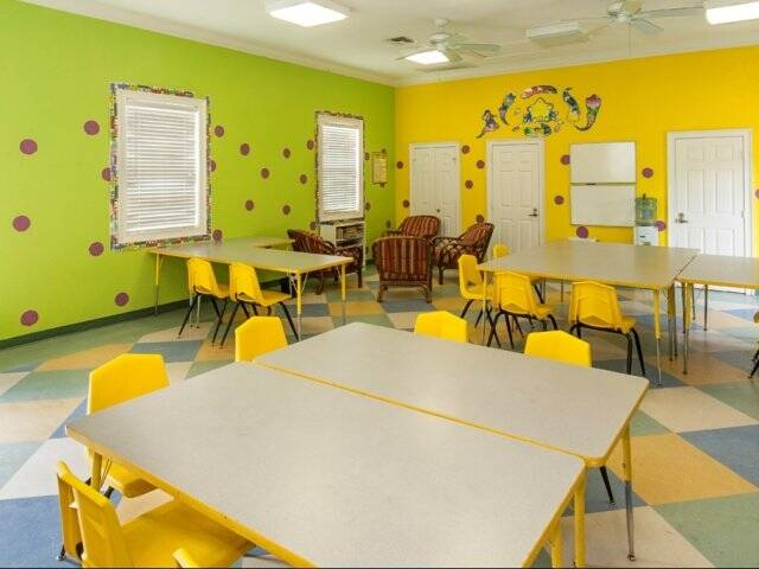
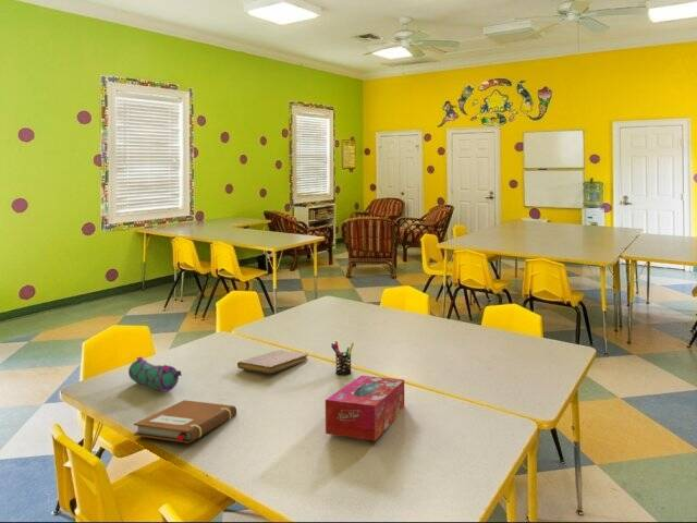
+ notebook [236,349,309,375]
+ tissue box [325,375,405,442]
+ notebook [133,399,237,445]
+ pen holder [330,340,355,376]
+ pencil case [127,356,183,393]
